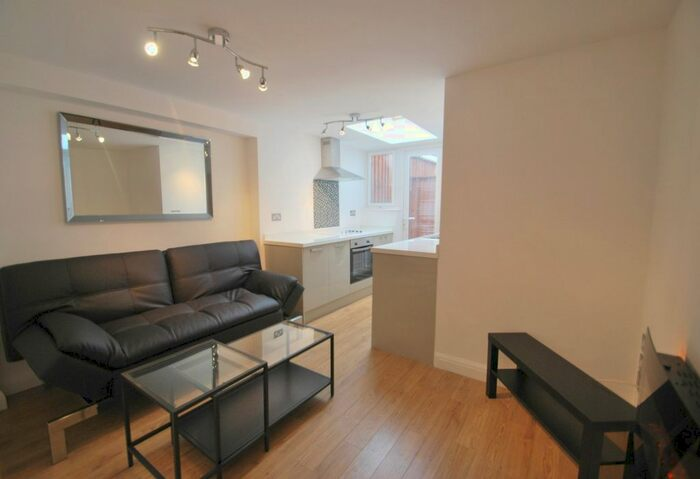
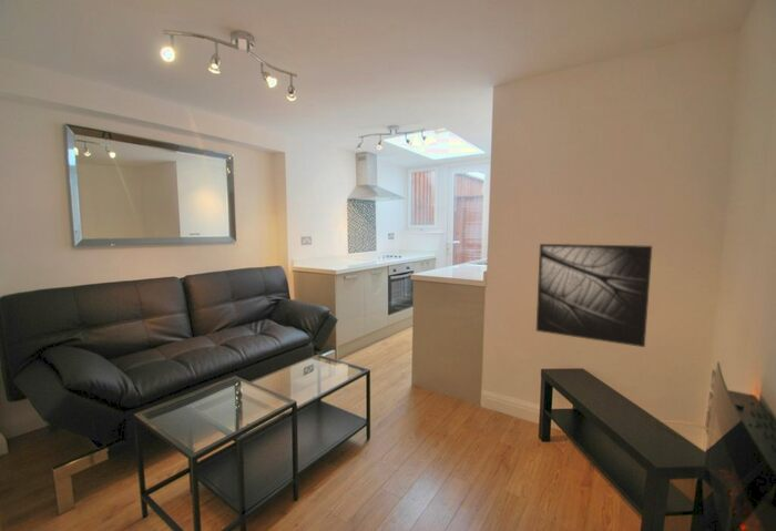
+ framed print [535,243,653,348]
